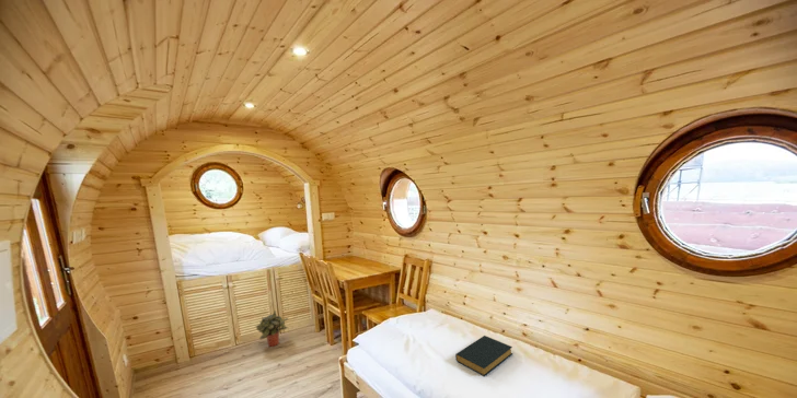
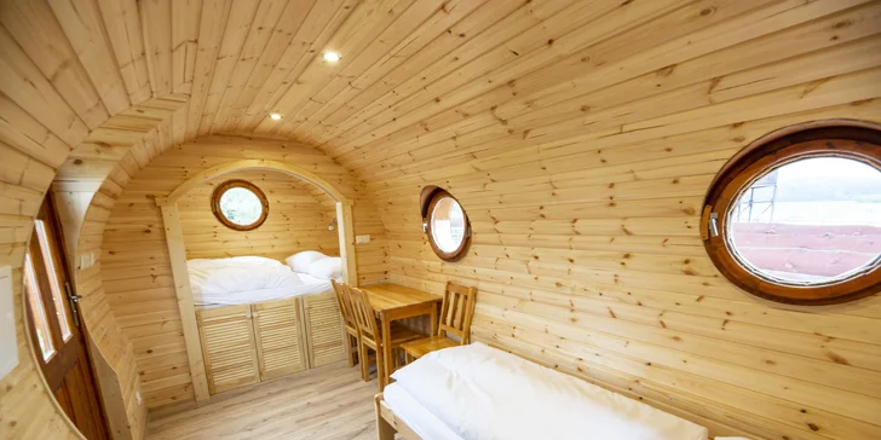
- potted plant [254,311,289,348]
- hardback book [454,335,513,377]
